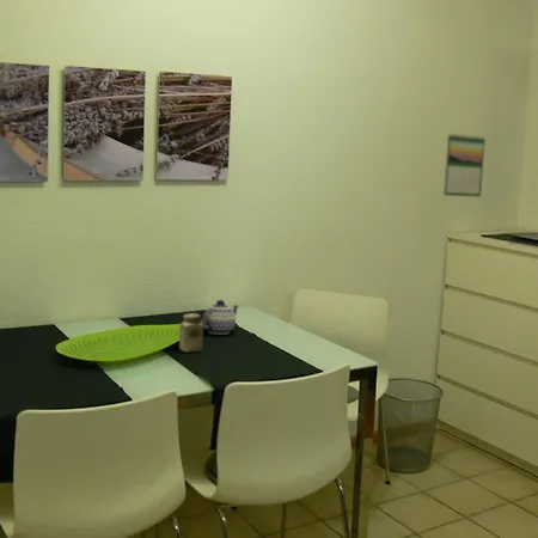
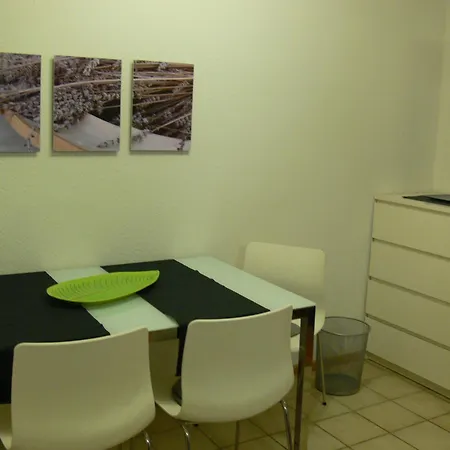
- calendar [442,133,487,198]
- salt shaker [178,312,204,353]
- teapot [200,299,239,336]
